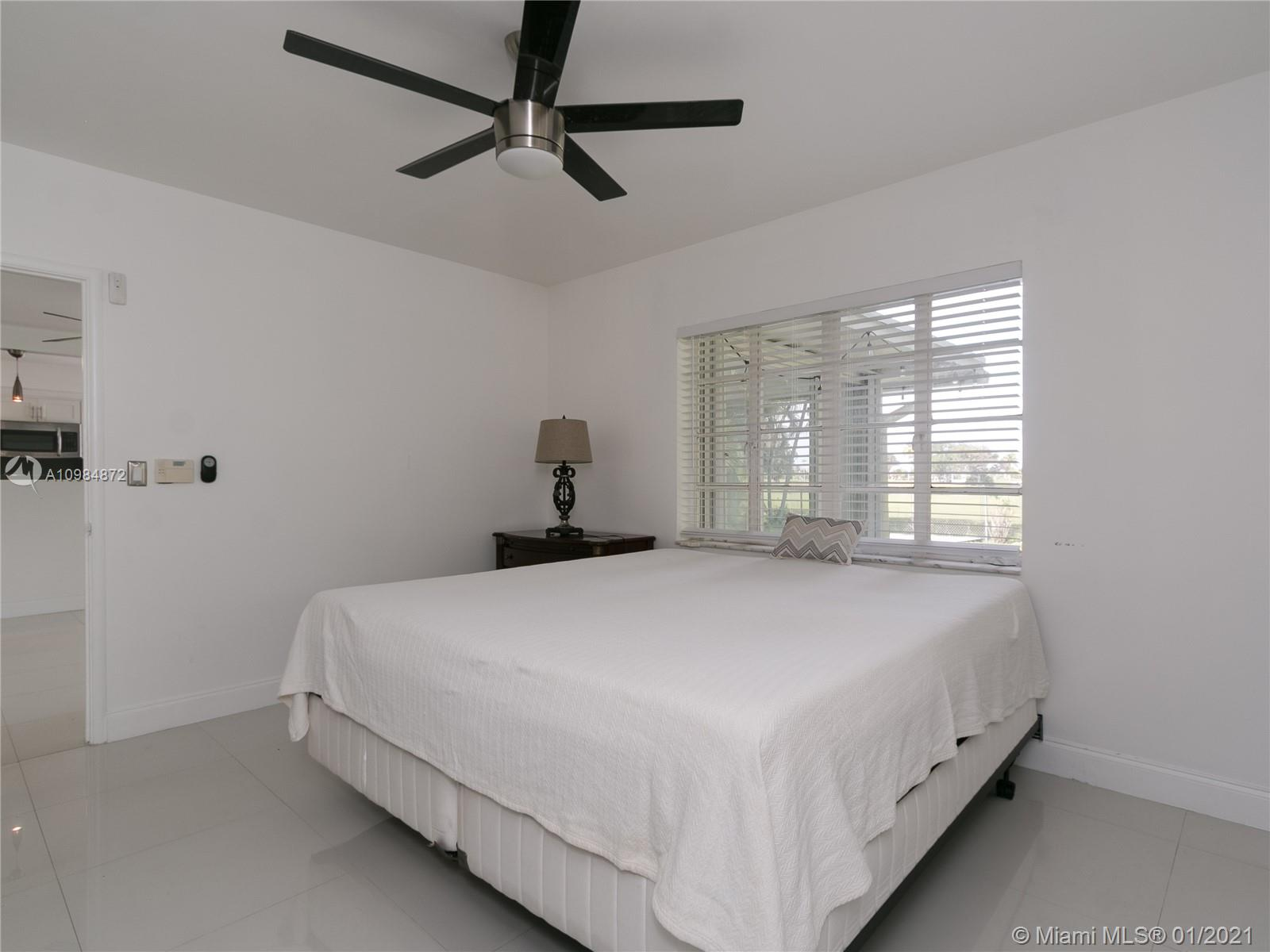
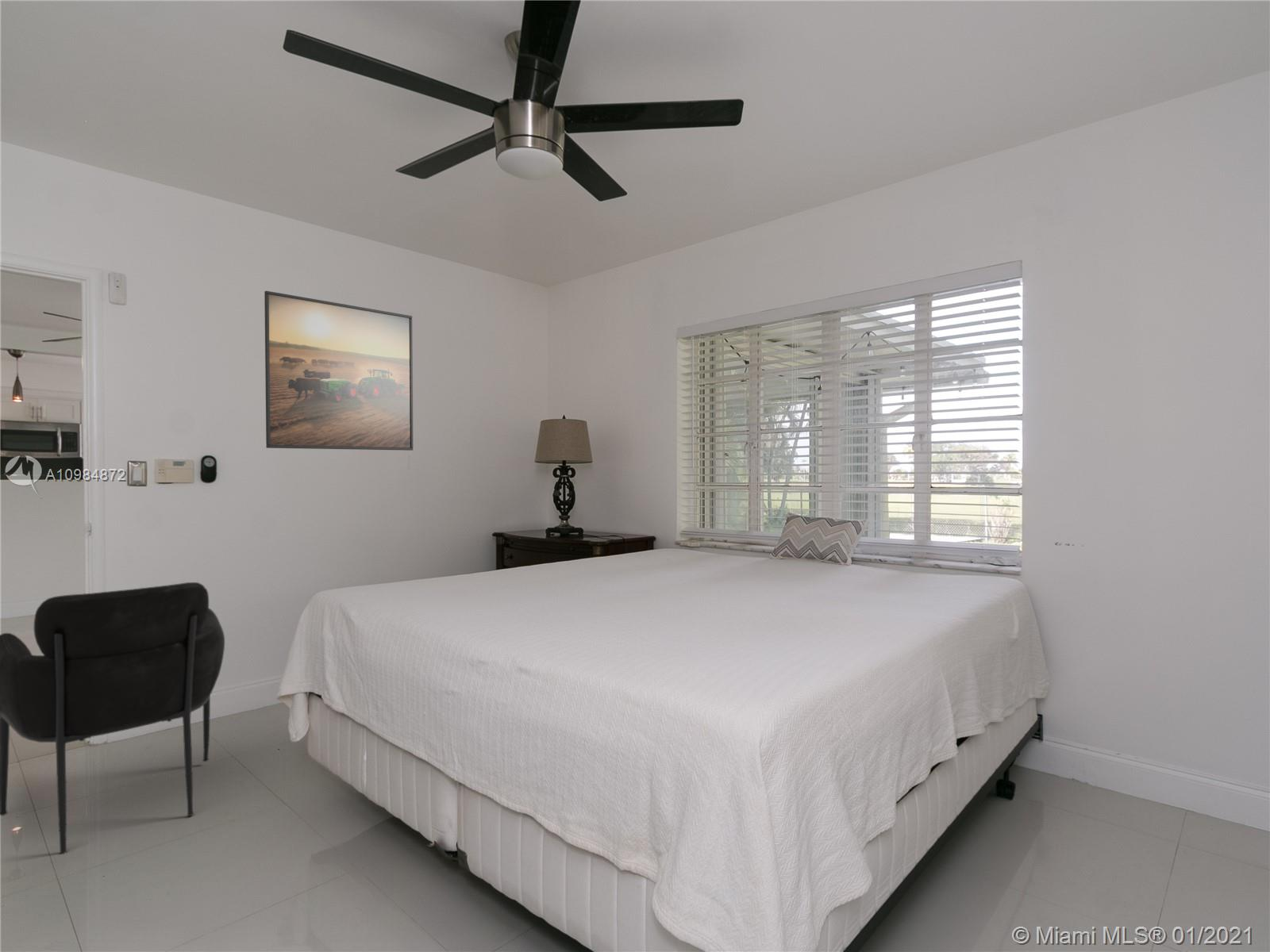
+ chair [0,582,225,855]
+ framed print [264,290,414,451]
